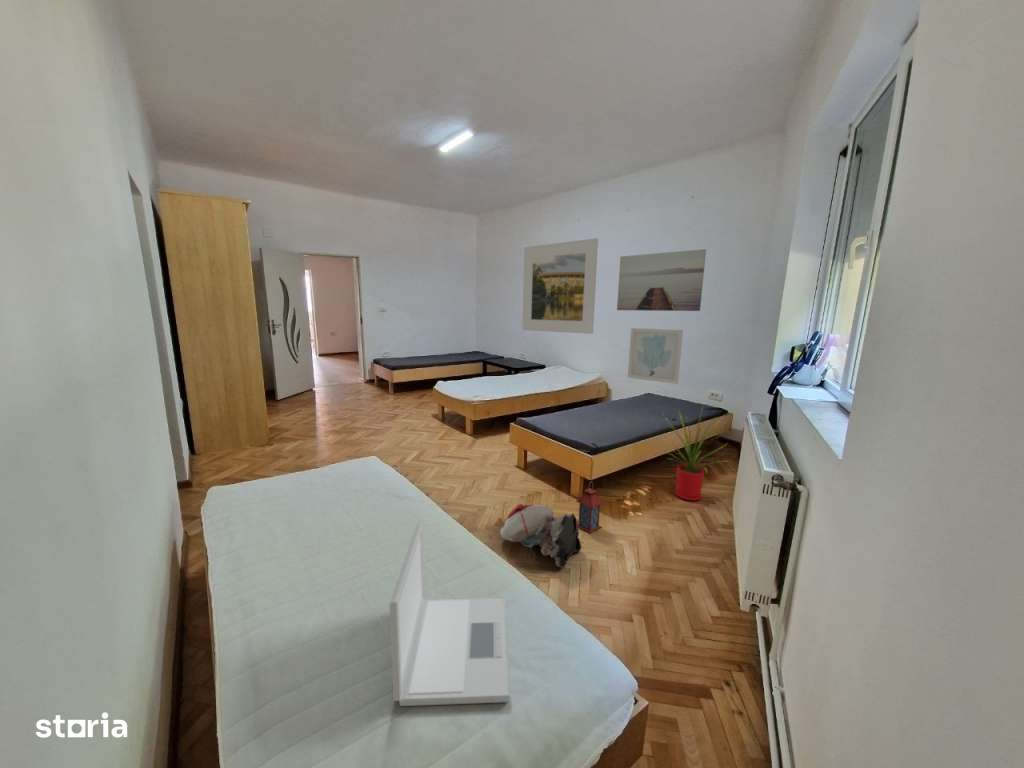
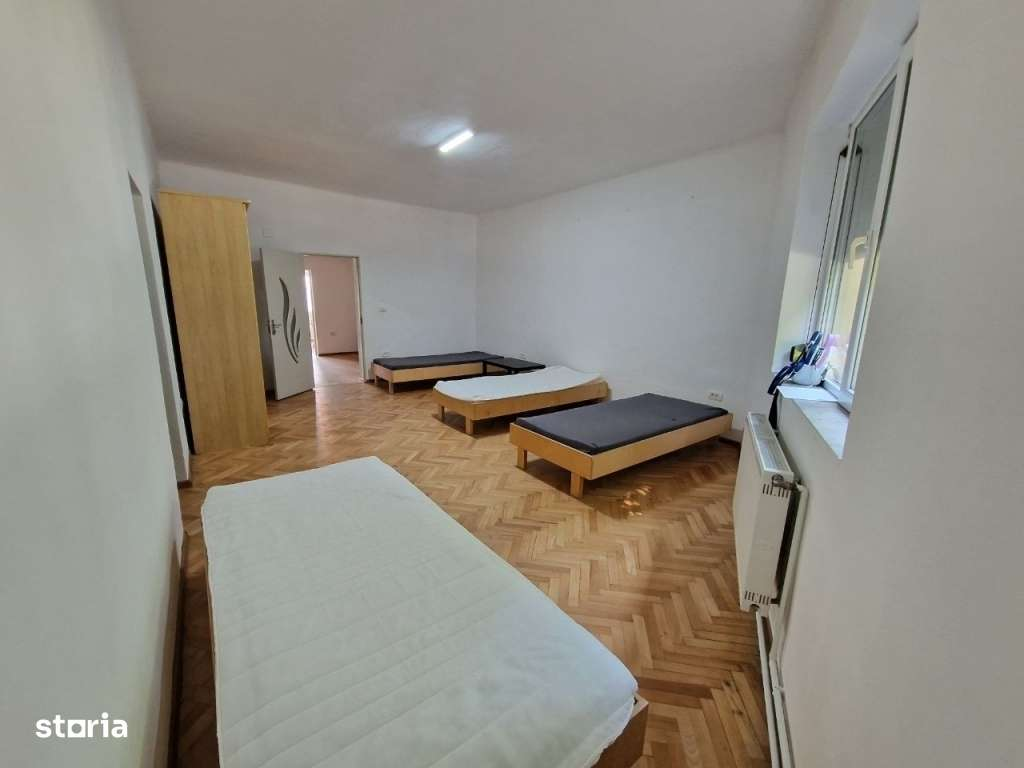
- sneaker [499,503,582,568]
- wall art [627,327,684,385]
- wall art [616,248,707,312]
- laptop [388,523,511,707]
- lantern [575,480,605,534]
- house plant [659,405,735,502]
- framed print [521,237,599,335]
